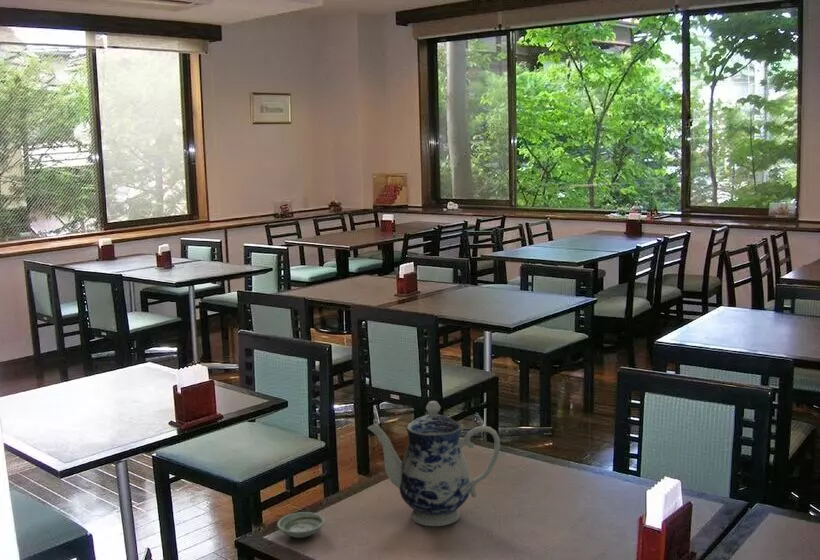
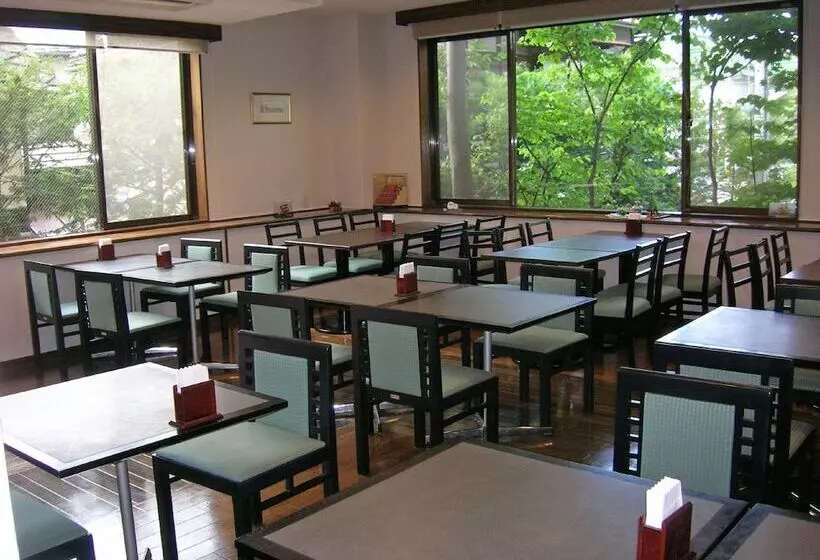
- teapot [367,400,501,527]
- saucer [276,511,326,539]
